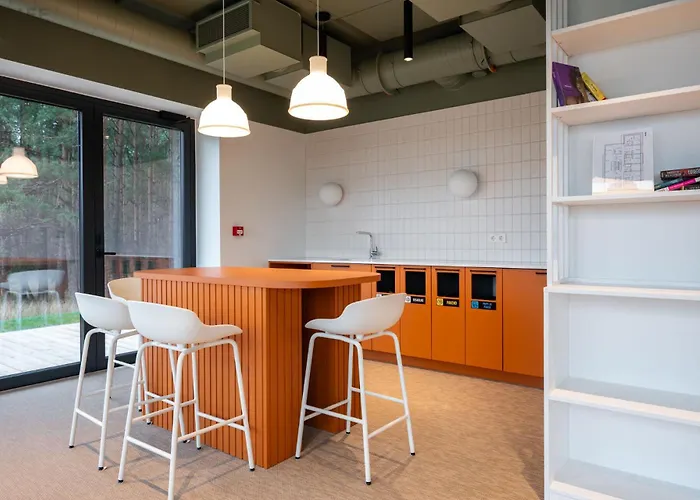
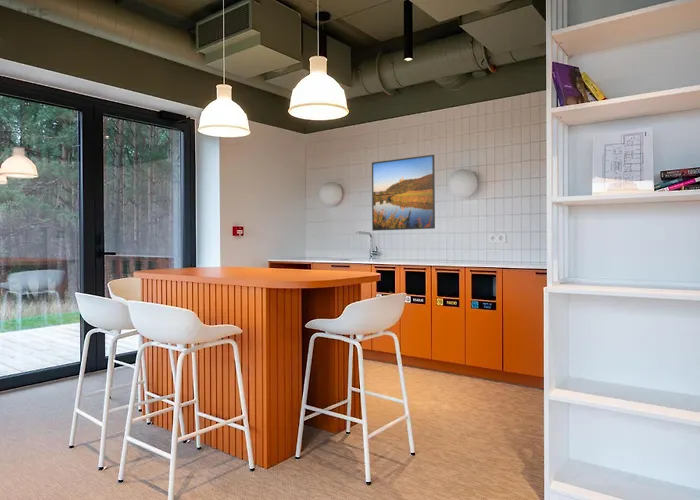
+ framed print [371,154,436,232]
